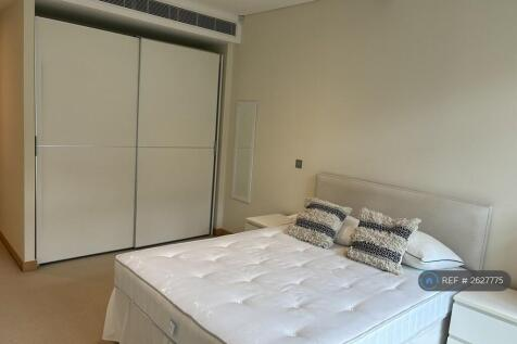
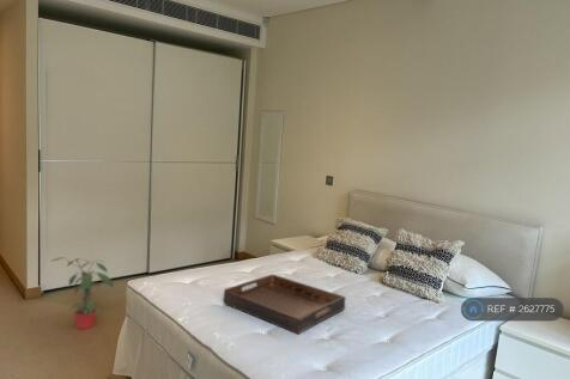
+ potted plant [50,256,116,330]
+ serving tray [223,274,346,335]
